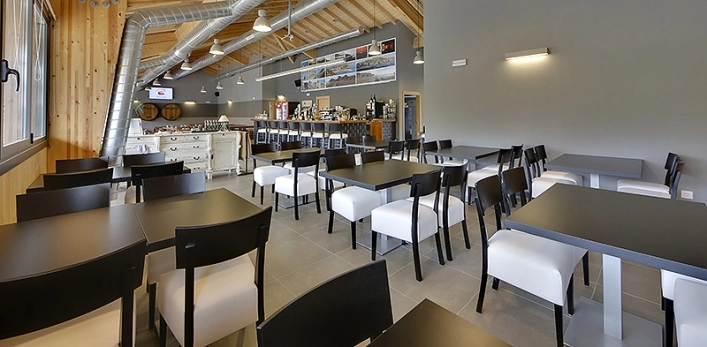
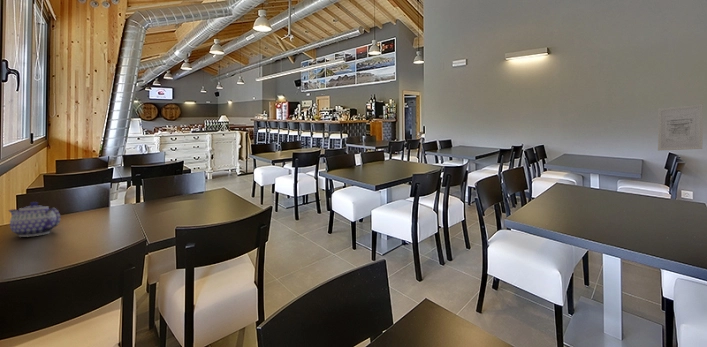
+ wall art [657,103,704,152]
+ teapot [7,201,61,238]
